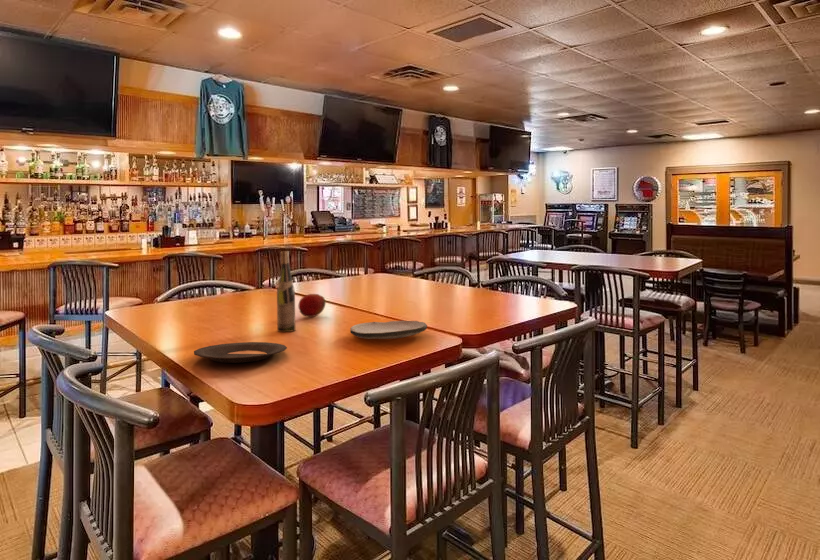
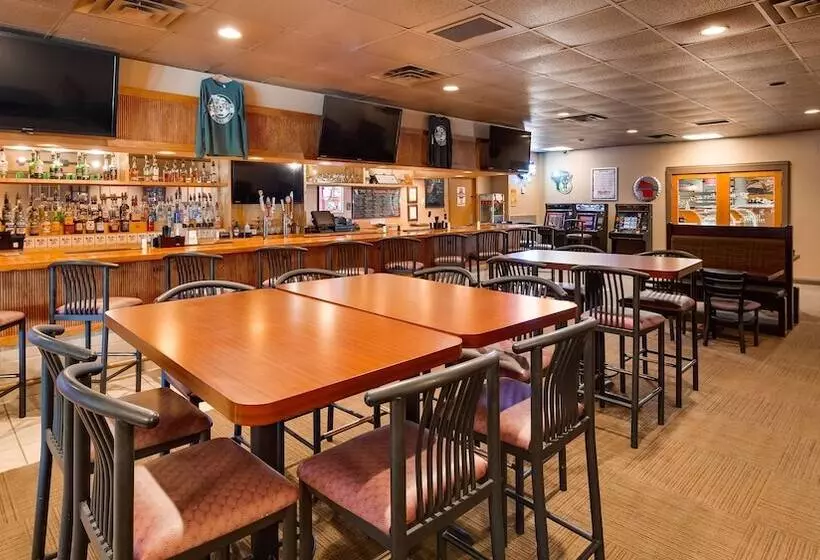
- plate [193,341,288,364]
- plate [349,320,428,340]
- fruit [298,293,327,318]
- wine bottle [276,250,296,333]
